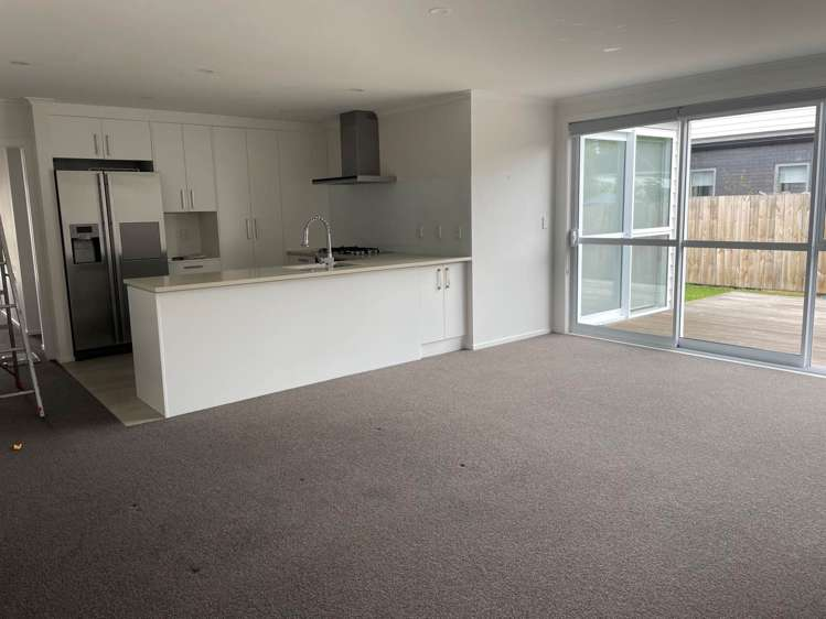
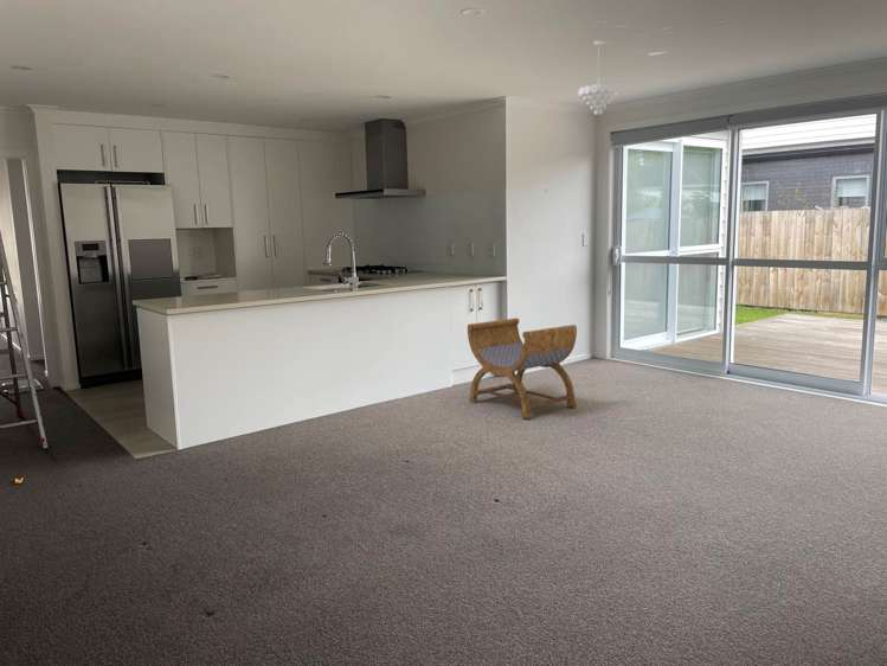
+ pendant light [578,39,619,116]
+ stool [467,318,578,420]
